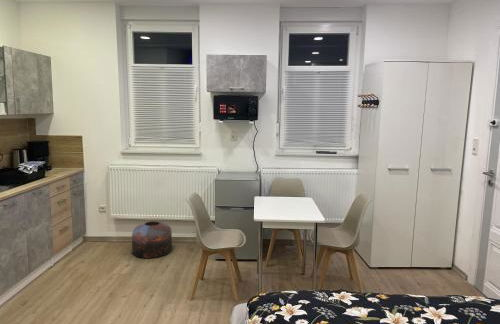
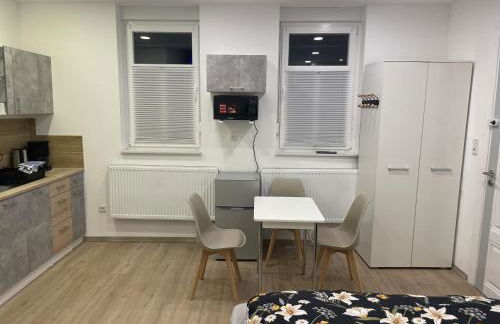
- pouf [131,220,173,259]
